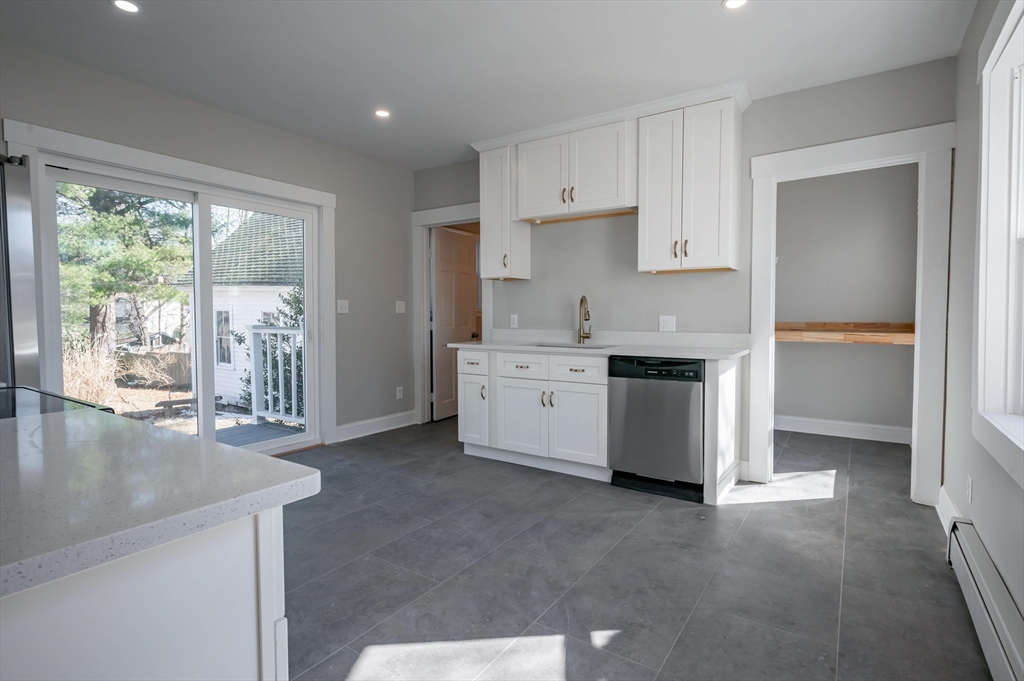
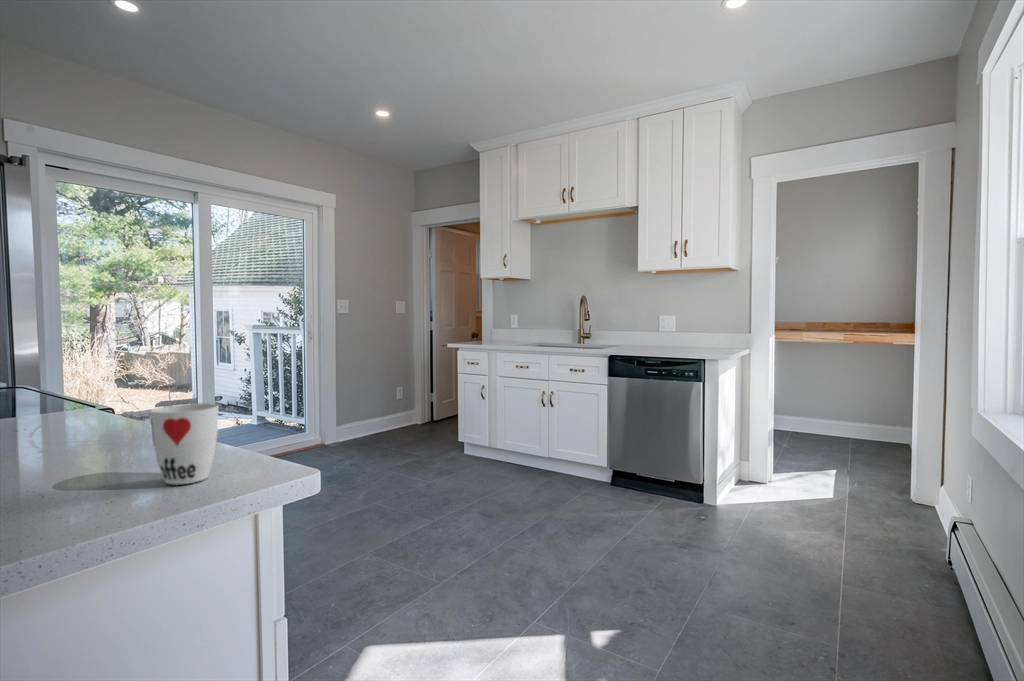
+ cup [149,402,220,486]
